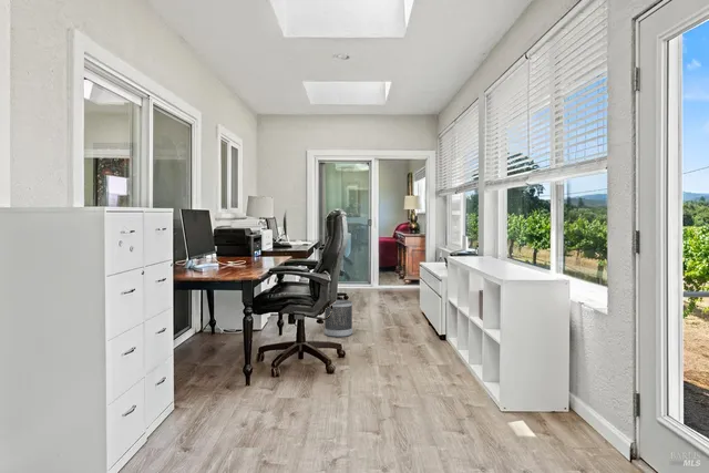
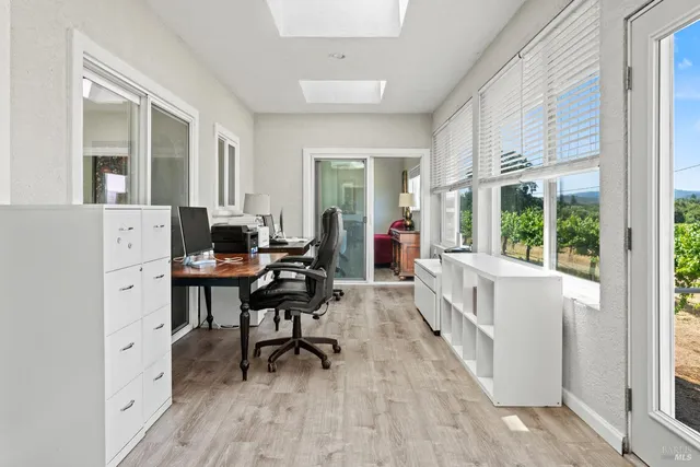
- wastebasket [323,299,353,338]
